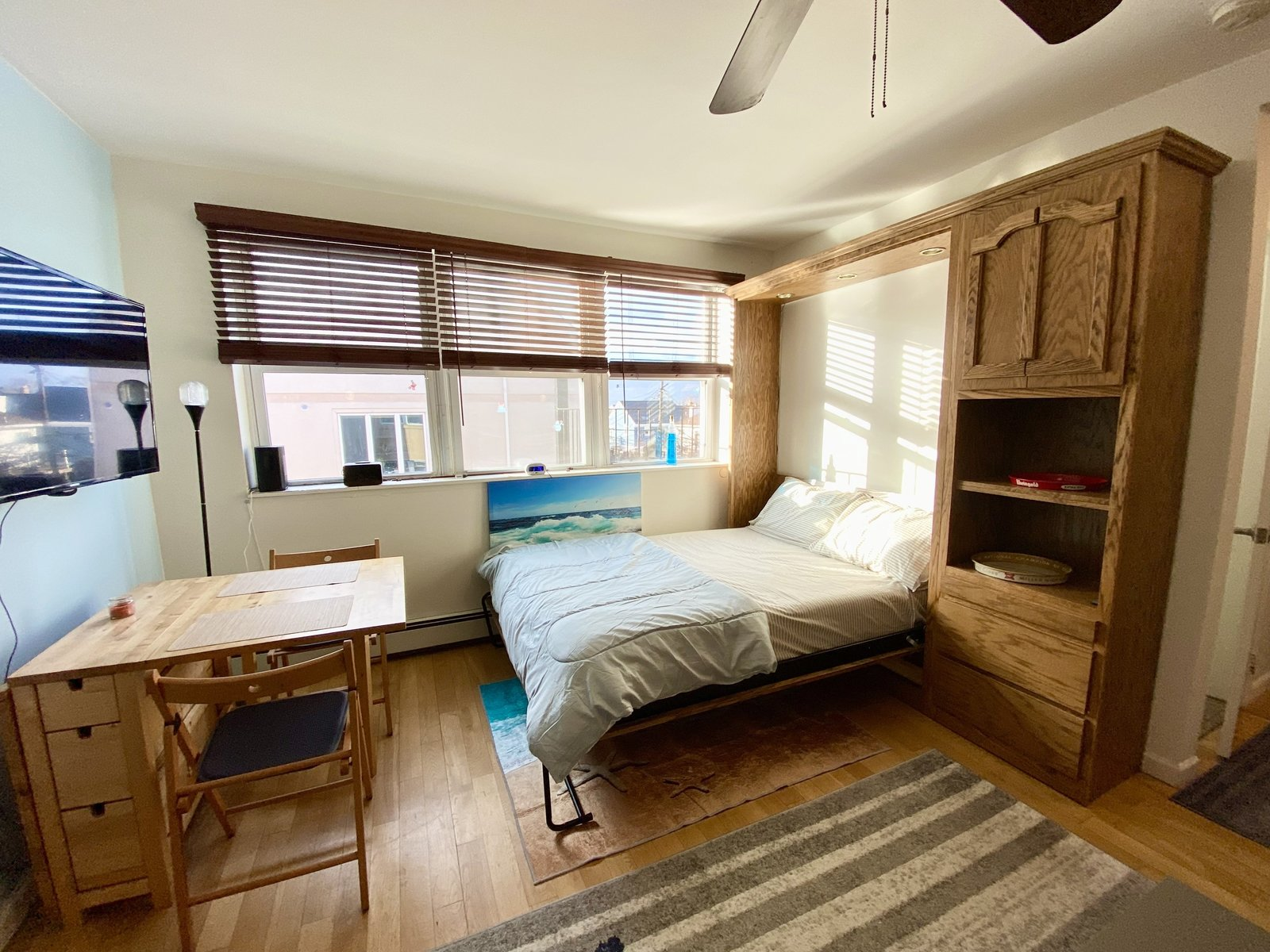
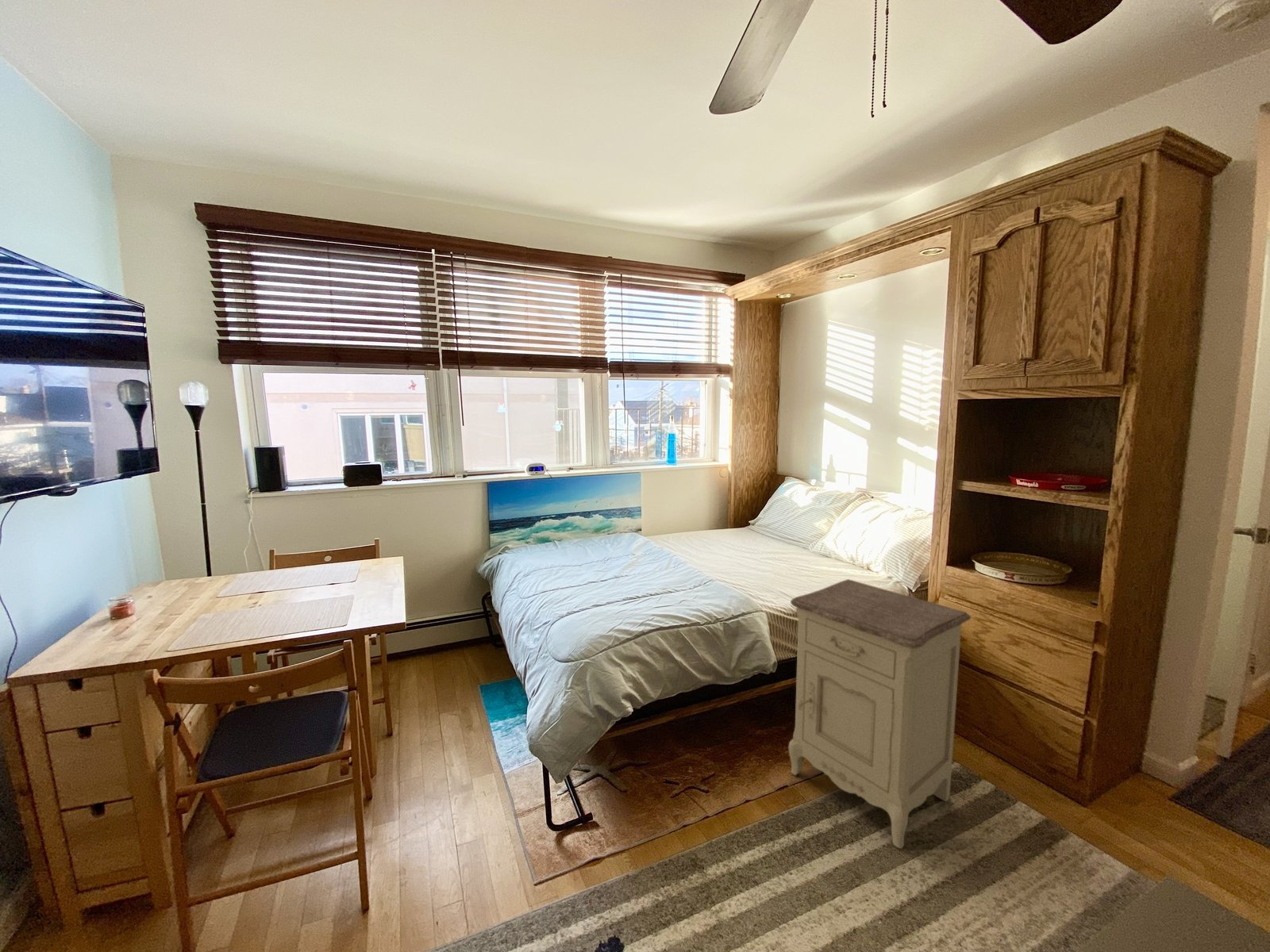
+ nightstand [787,578,972,850]
